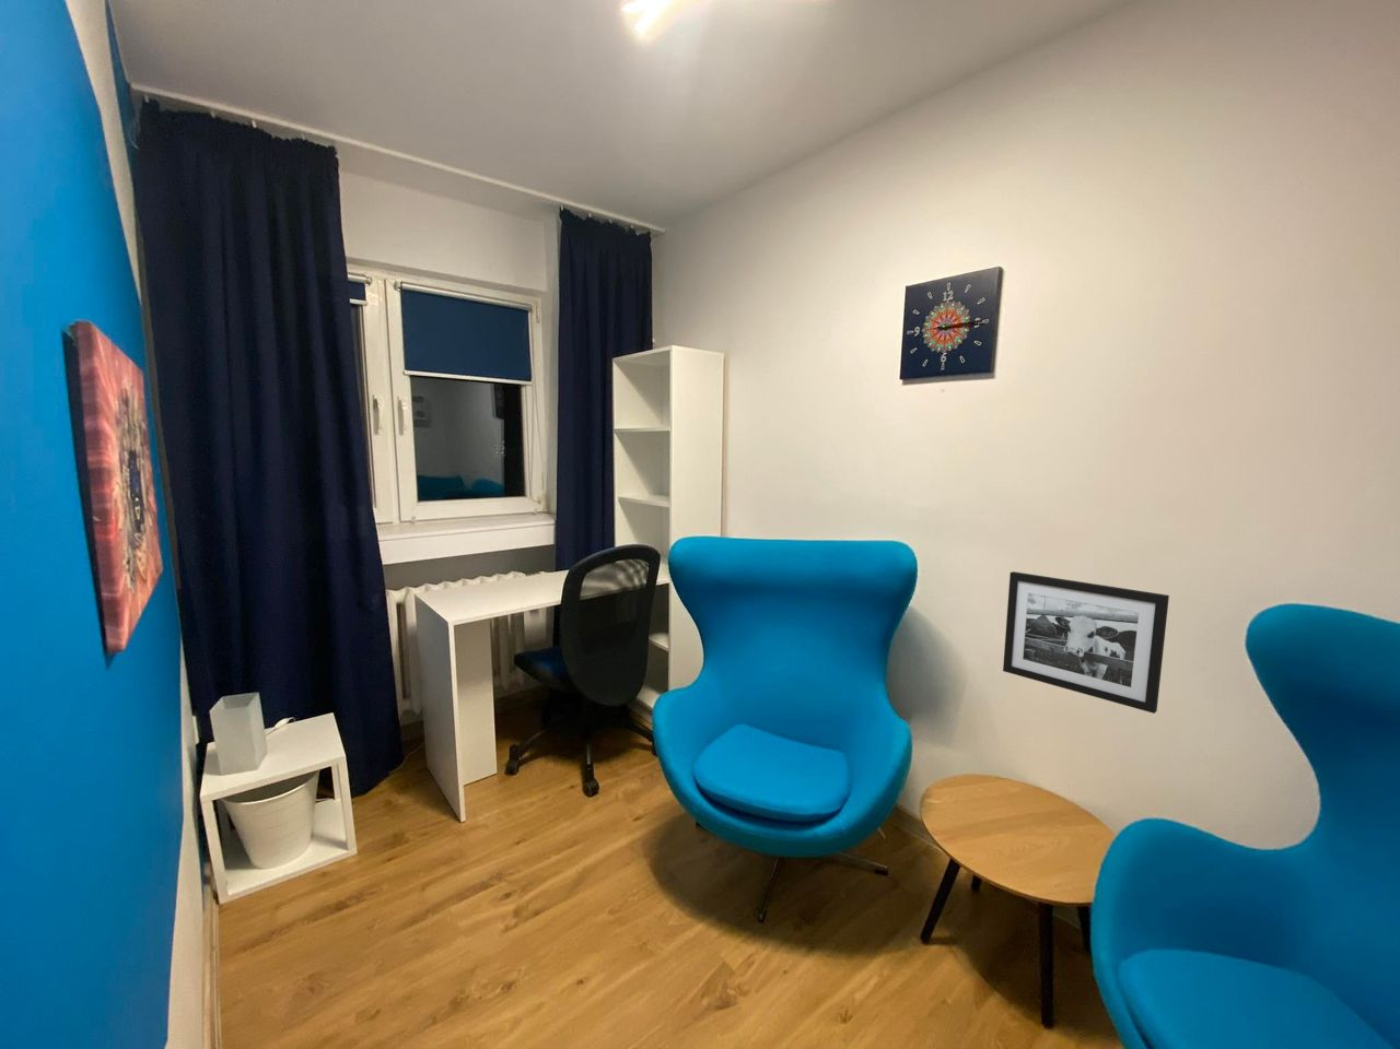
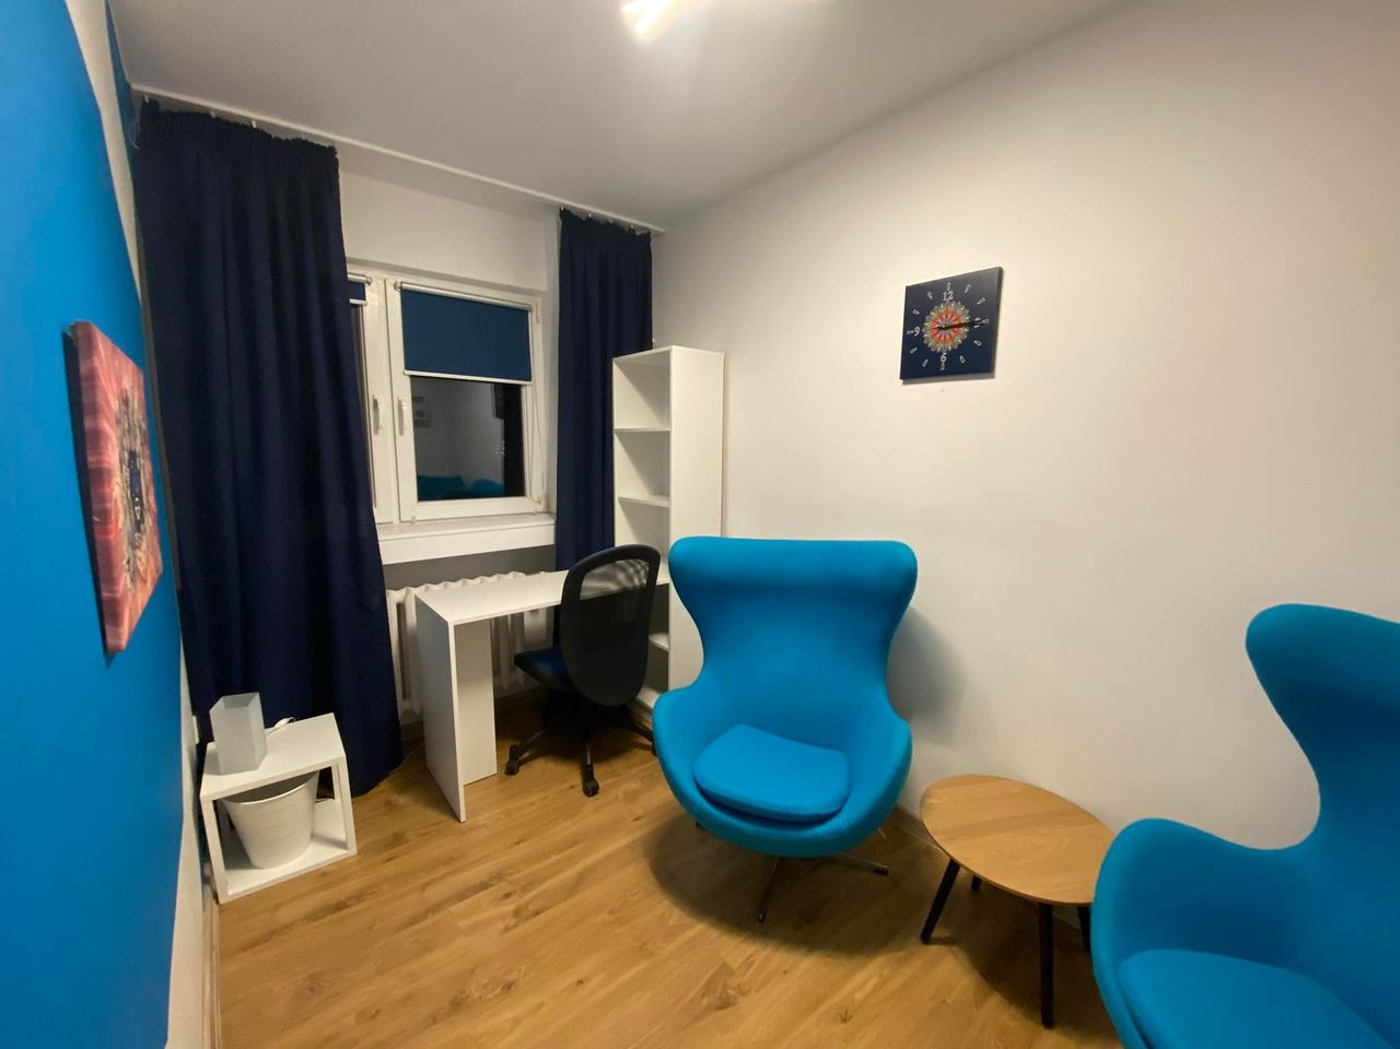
- picture frame [1002,571,1171,715]
